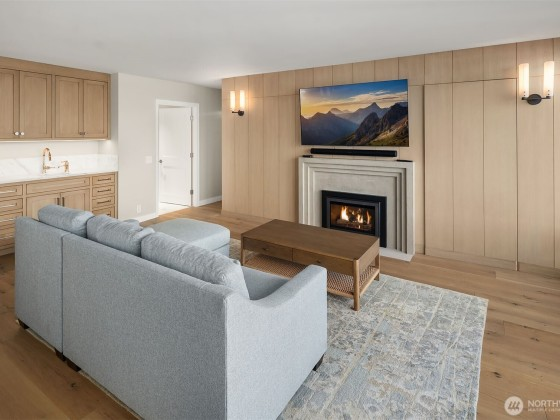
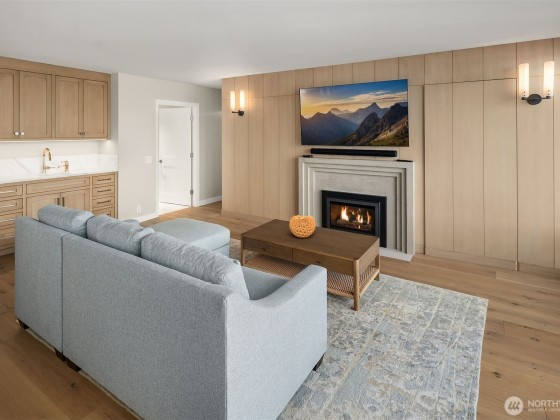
+ decorative bowl [288,214,316,239]
